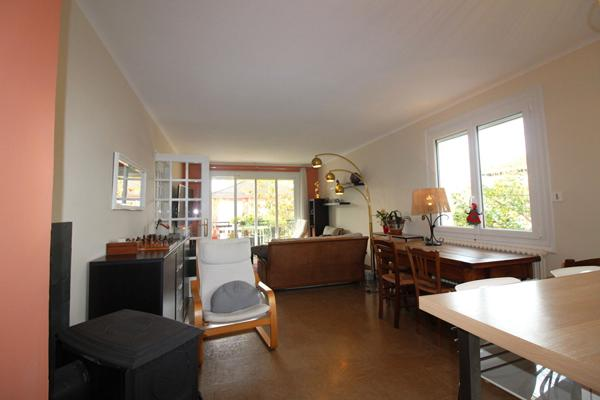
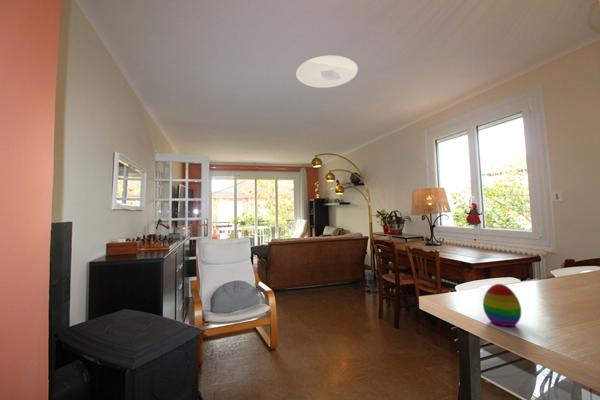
+ decorative egg [482,283,522,327]
+ ceiling light [295,55,359,89]
